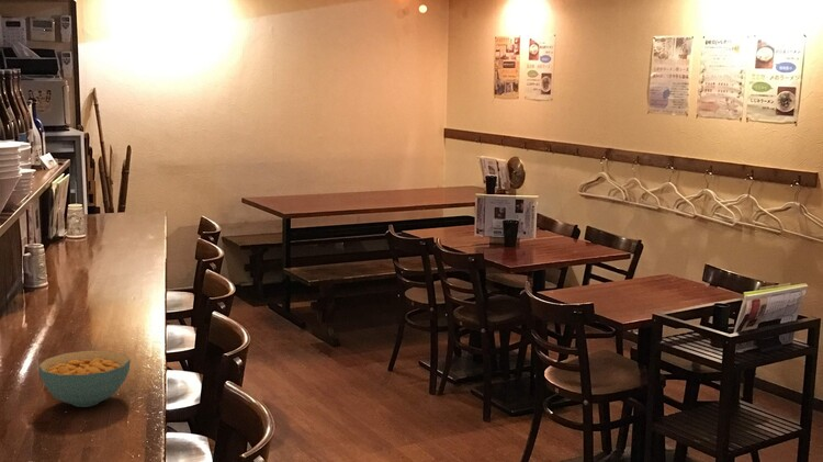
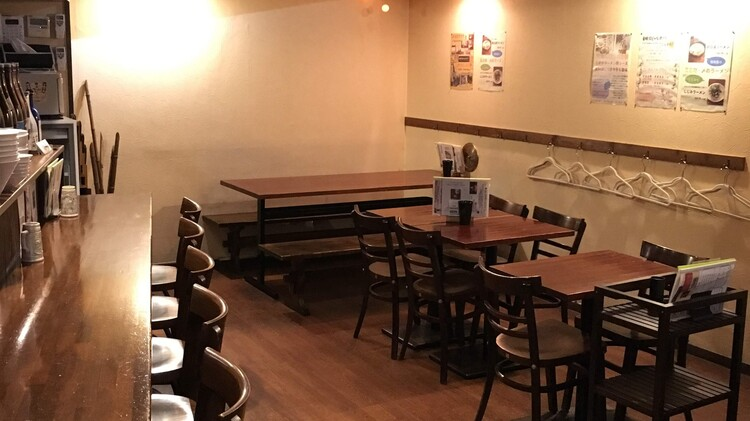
- cereal bowl [37,350,132,408]
